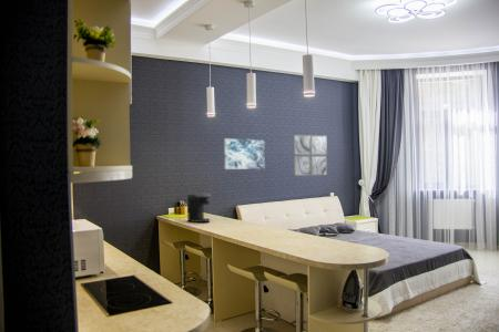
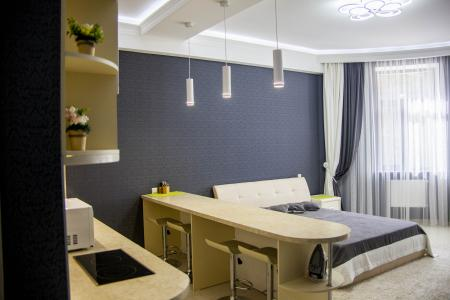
- wall art [223,137,266,170]
- wall art [292,134,328,177]
- coffee maker [186,193,211,224]
